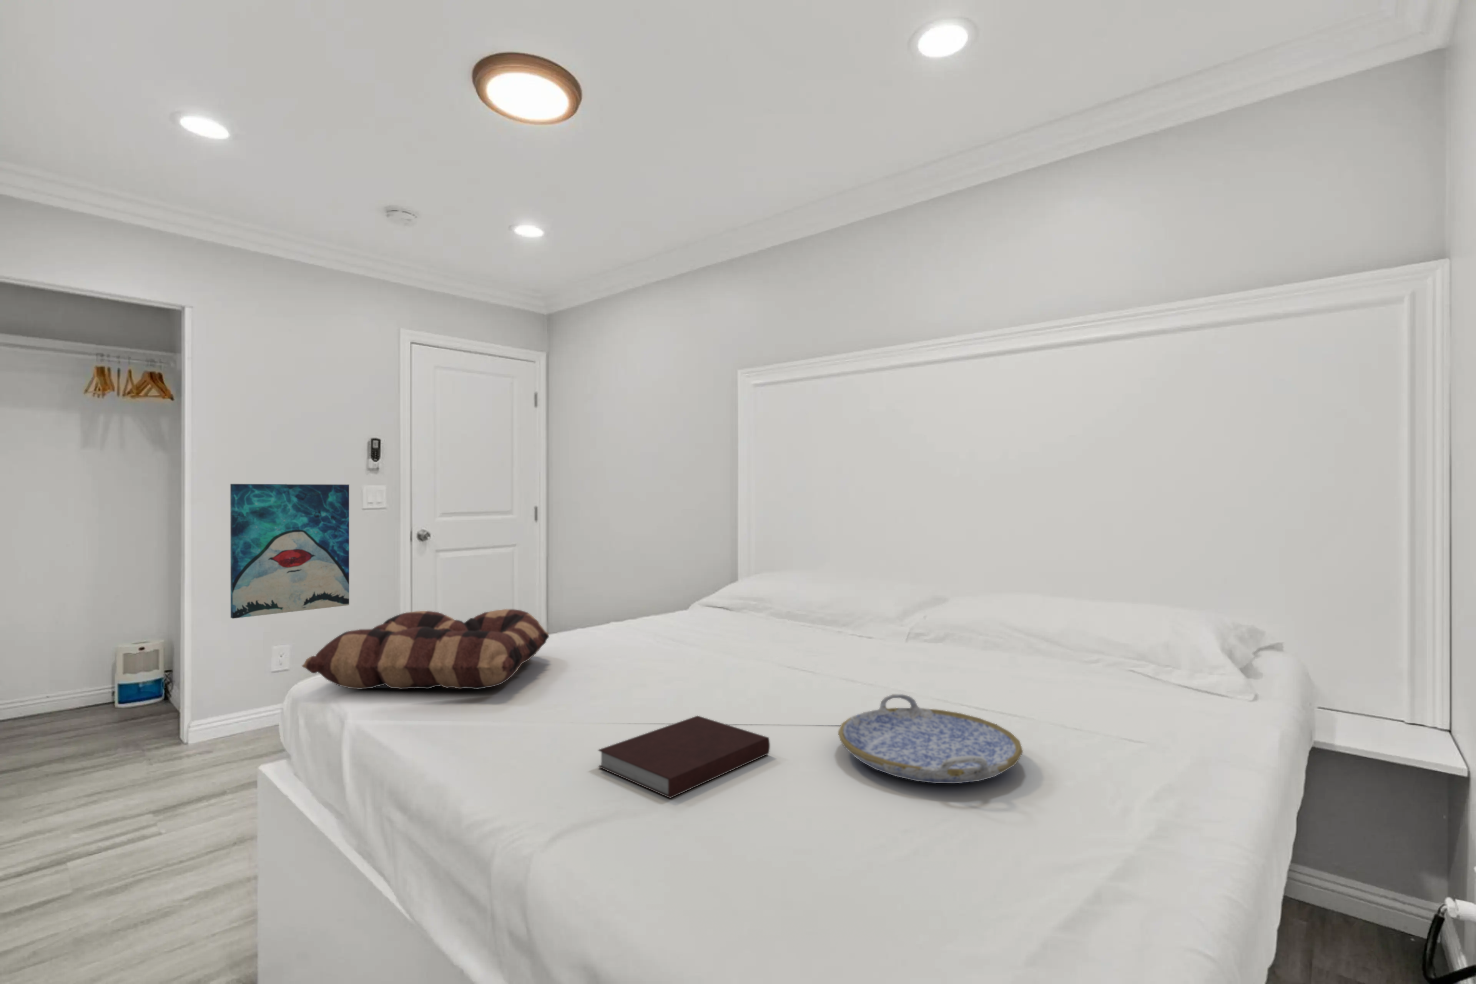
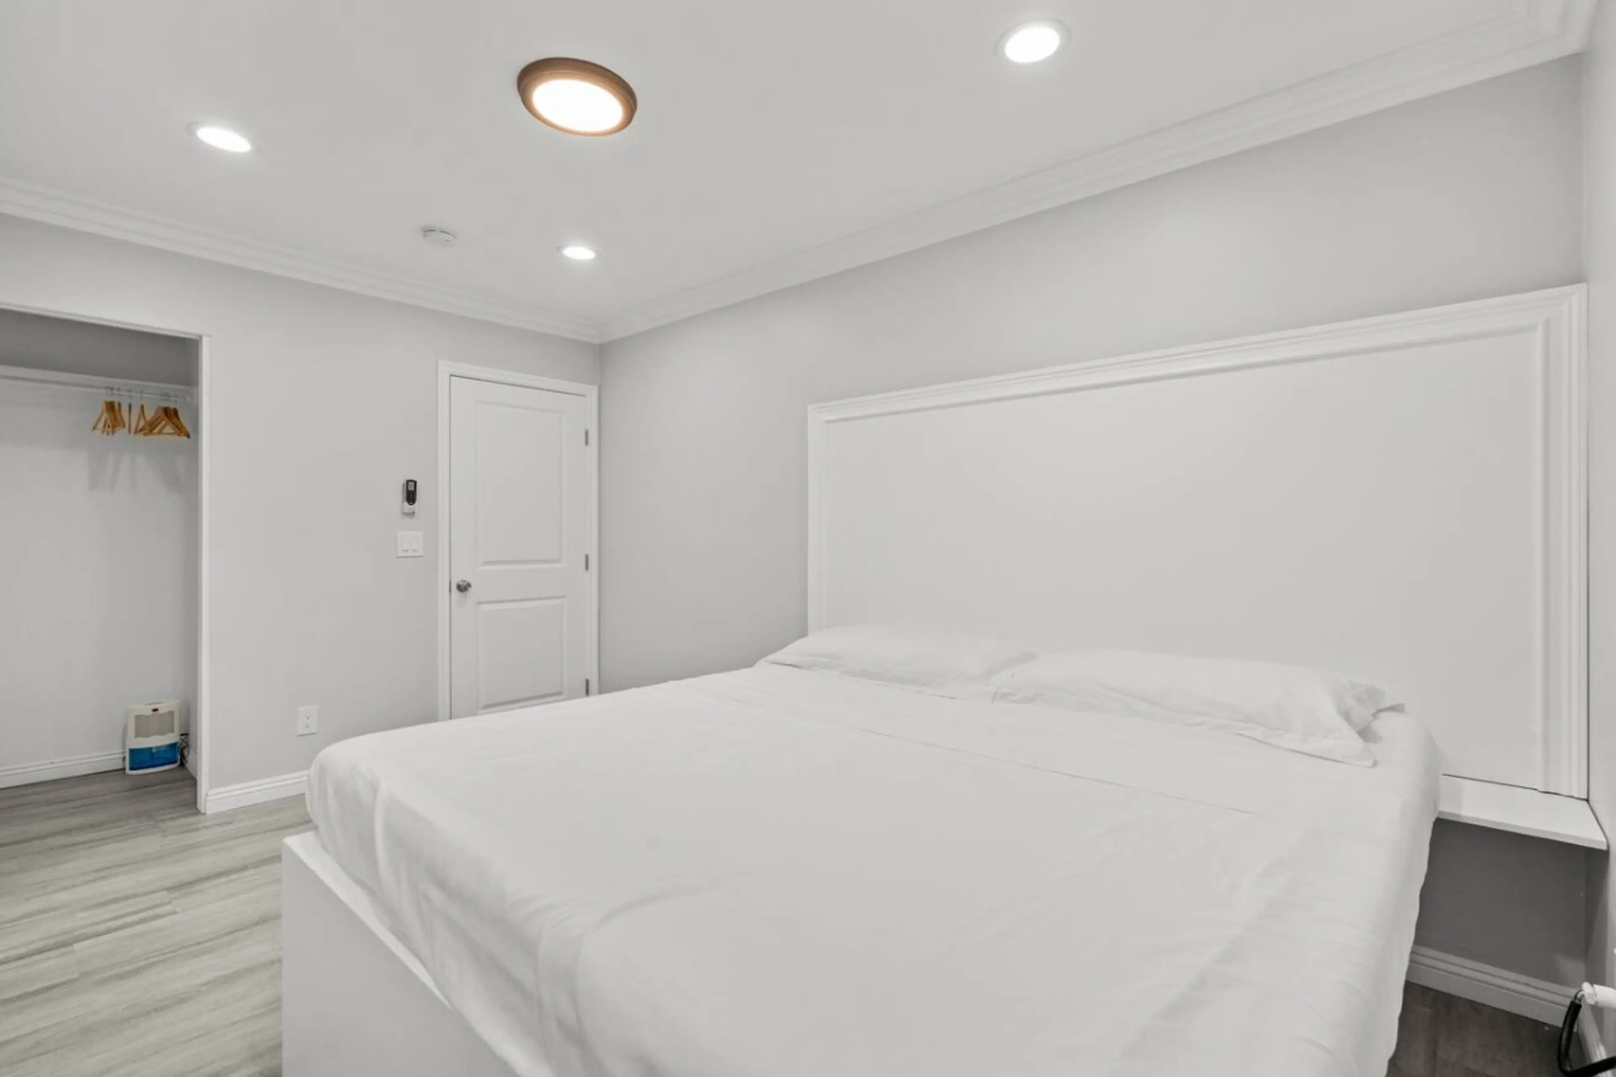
- wall art [230,483,349,619]
- notebook [597,715,770,798]
- serving tray [838,694,1024,784]
- seat cushion [301,608,549,690]
